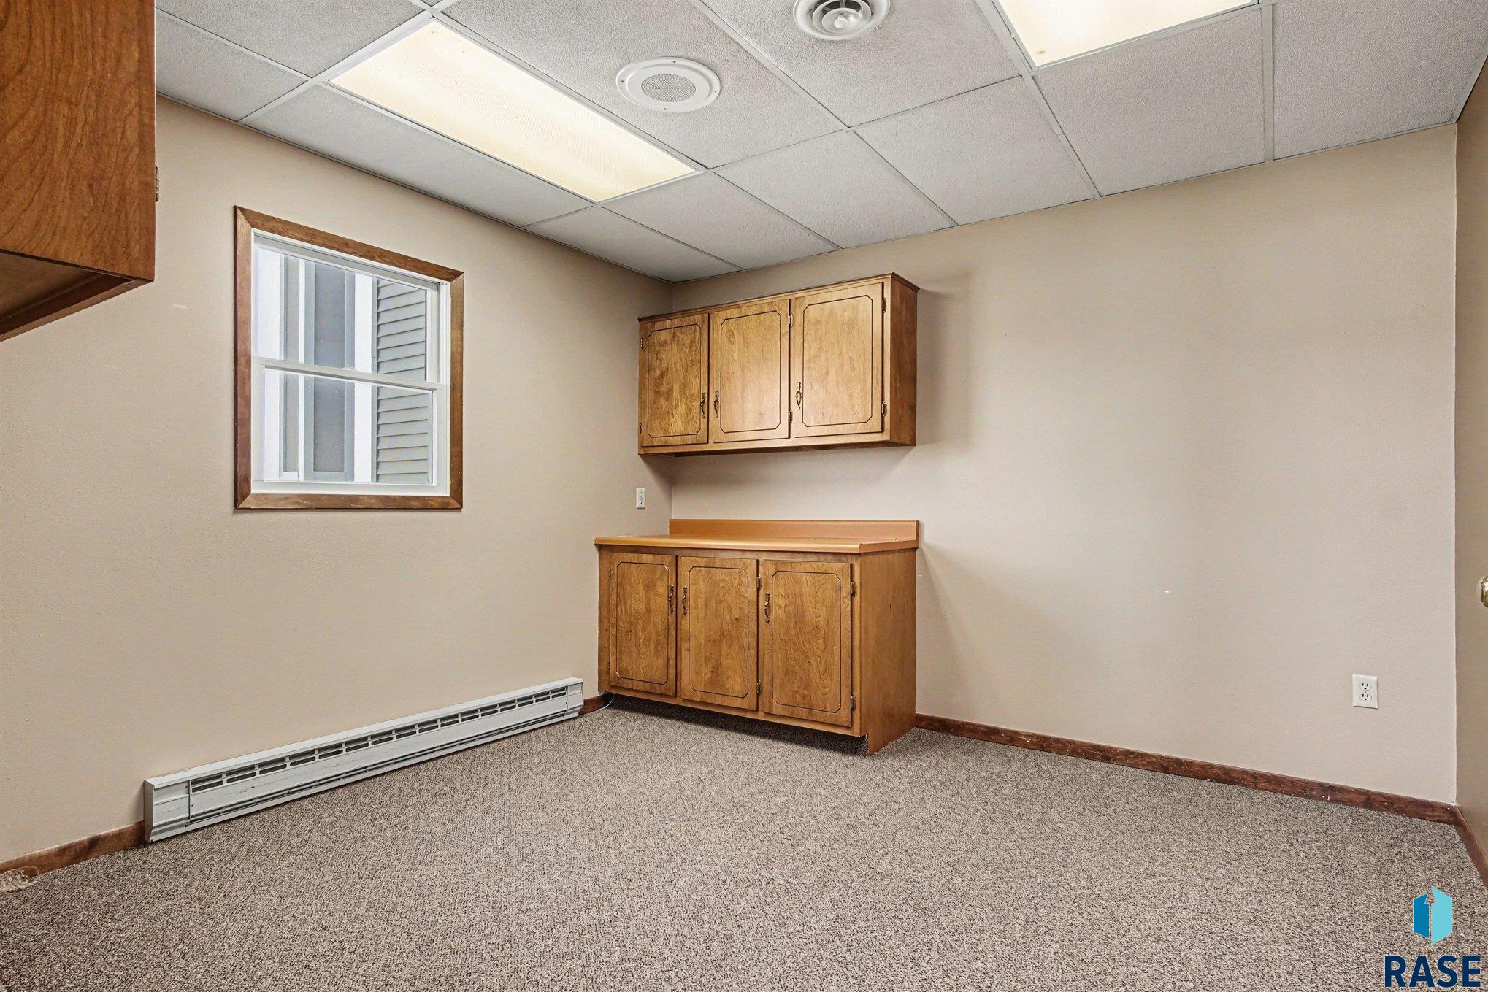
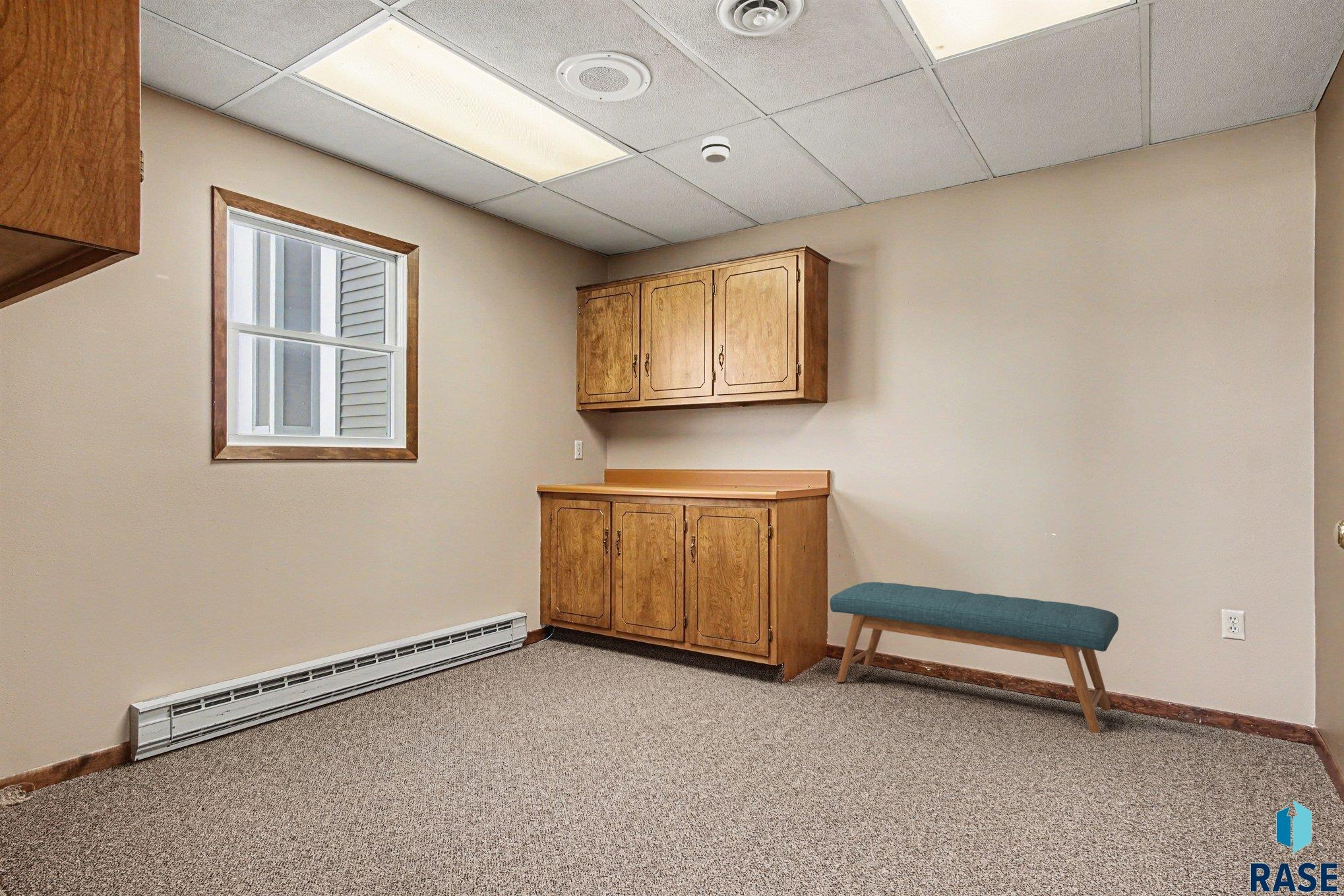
+ smoke detector [700,135,731,164]
+ bench [830,582,1119,734]
